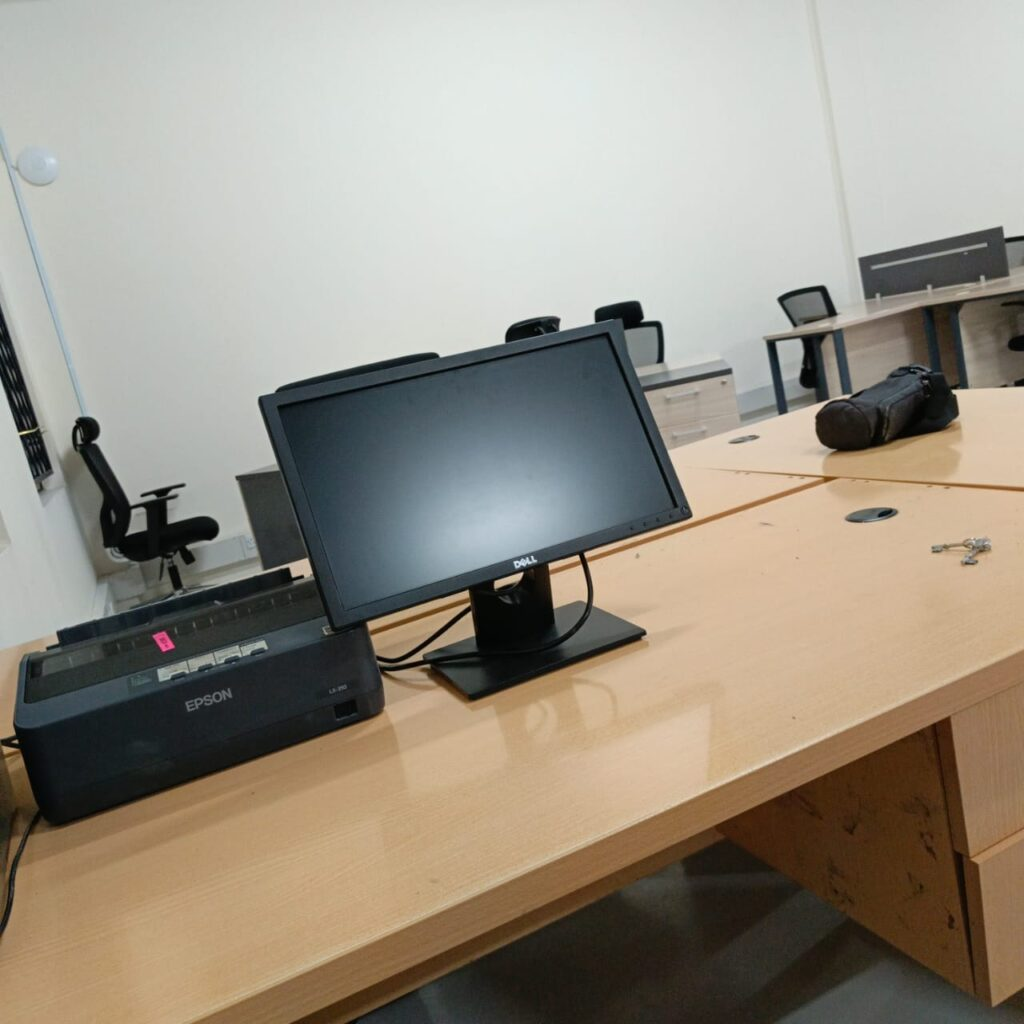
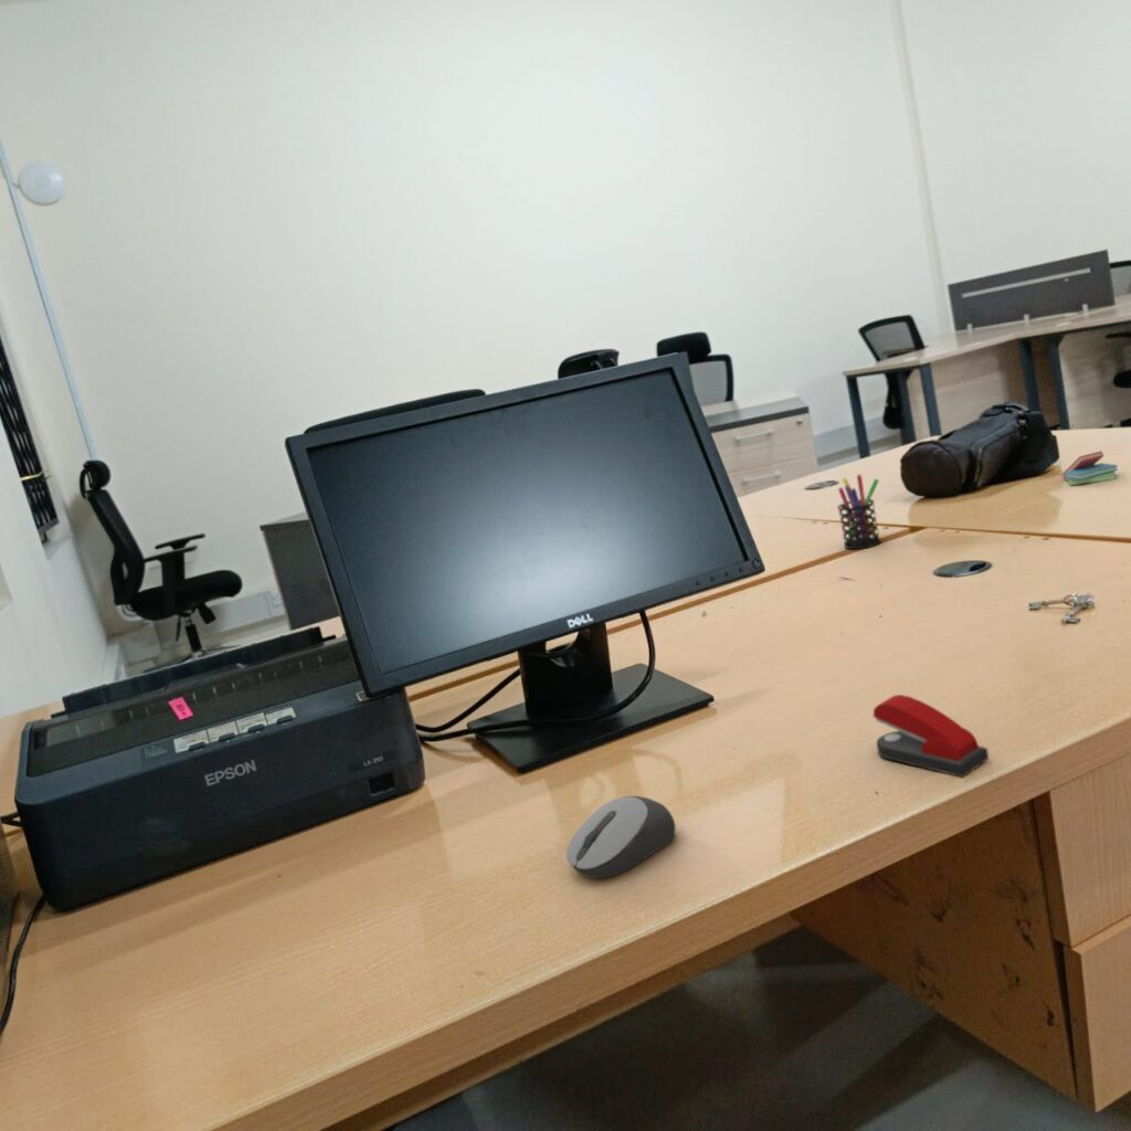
+ stapler [873,694,990,779]
+ pen holder [836,474,881,551]
+ computer mouse [566,795,676,879]
+ sticky notes [1059,450,1119,487]
